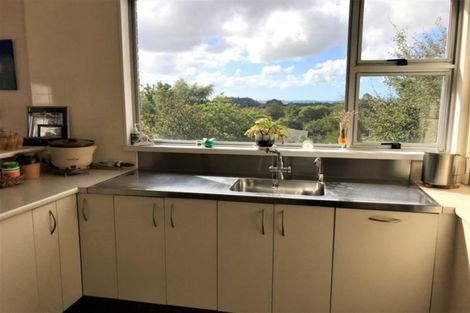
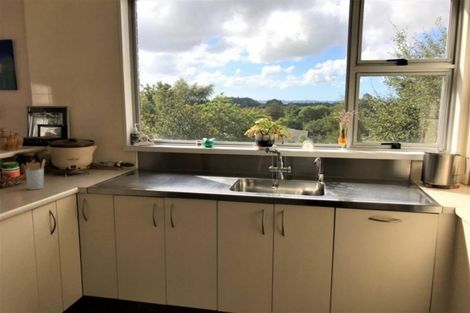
+ utensil holder [21,158,46,191]
